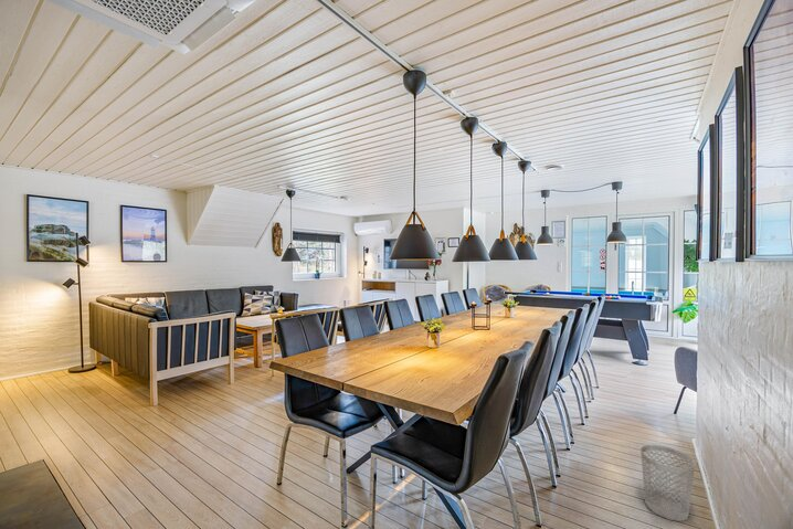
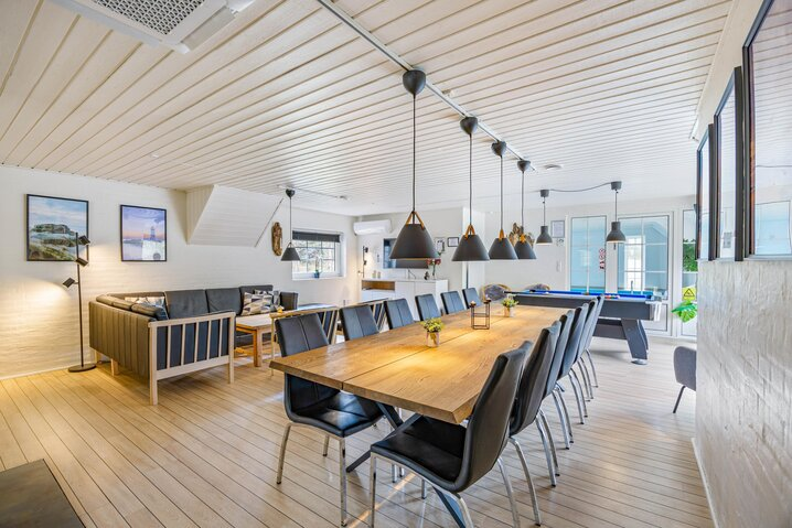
- wastebasket [639,444,696,522]
